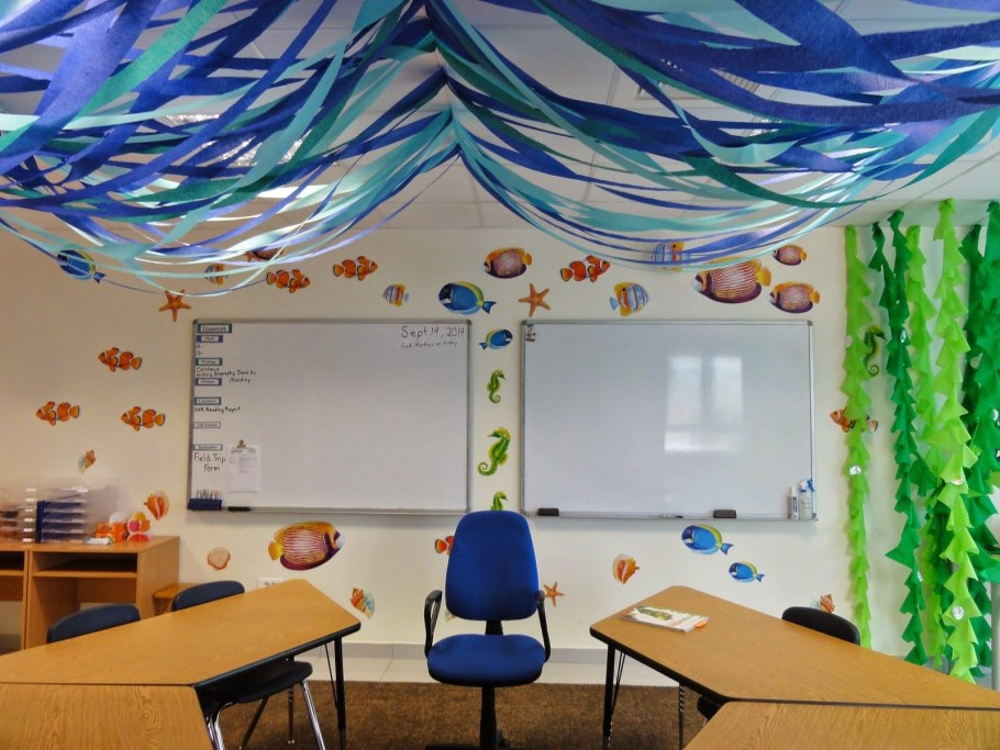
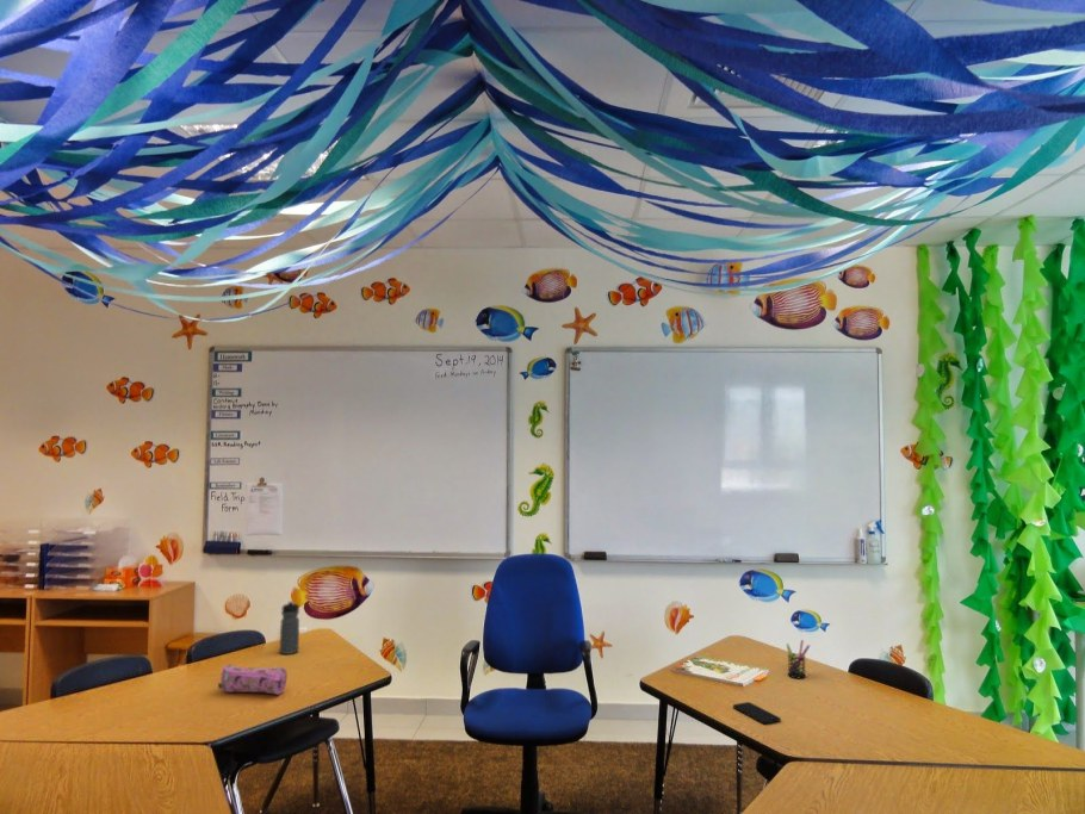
+ water bottle [279,599,300,655]
+ pen holder [786,639,811,679]
+ smartphone [732,701,782,726]
+ pencil case [217,663,289,696]
